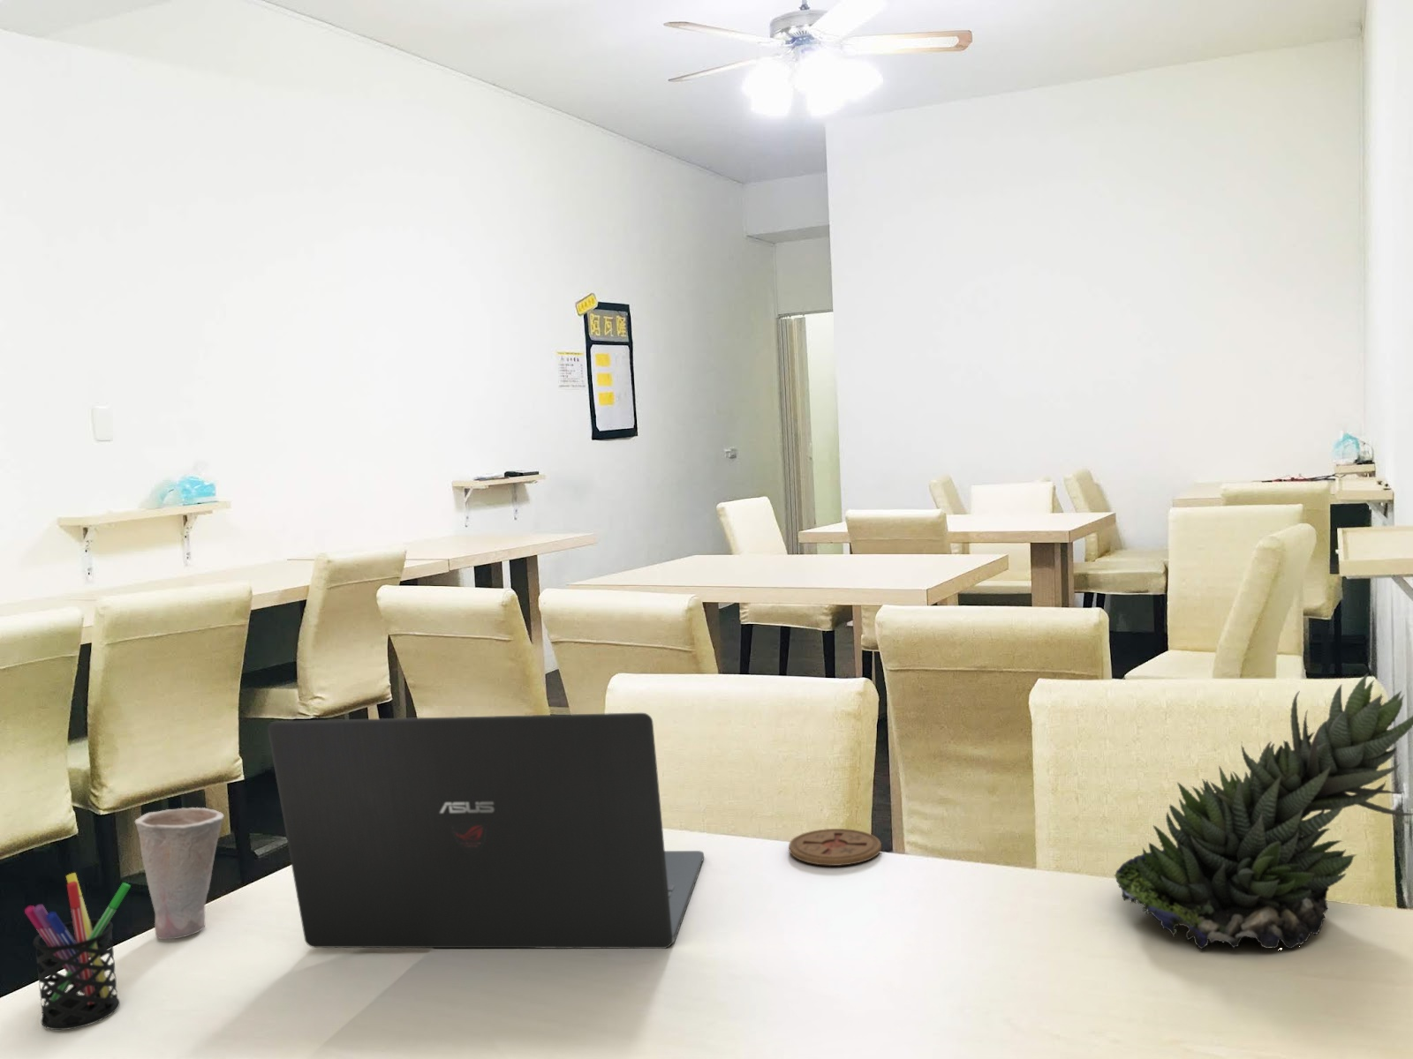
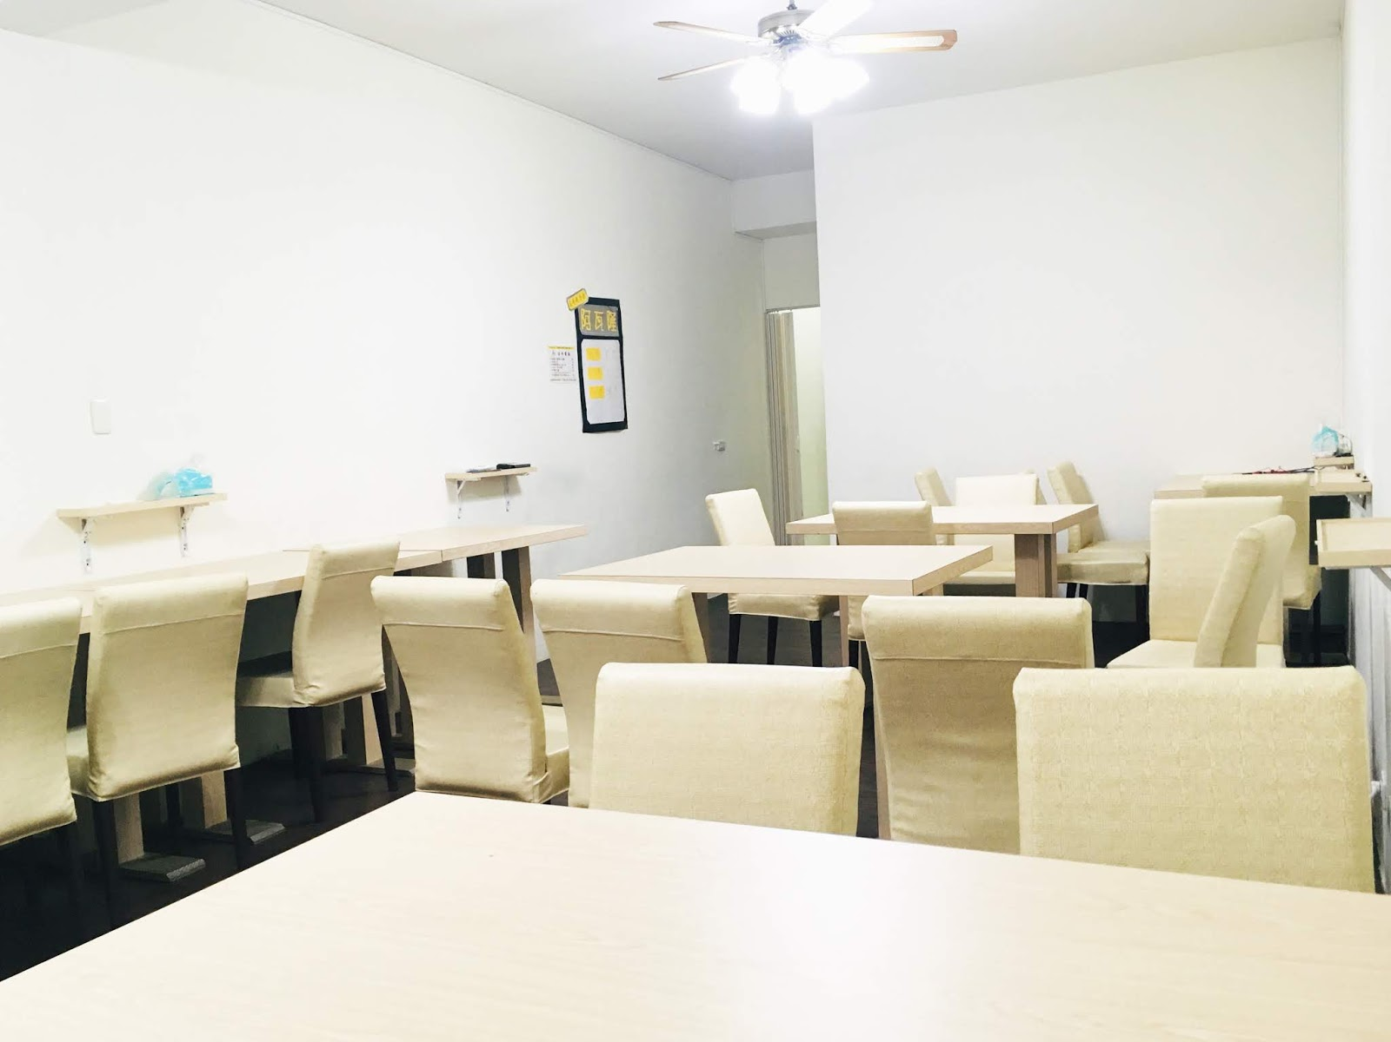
- laptop [267,712,704,950]
- cup [134,806,225,940]
- pen holder [23,872,131,1031]
- coaster [788,828,882,867]
- succulent plant [1113,673,1413,951]
